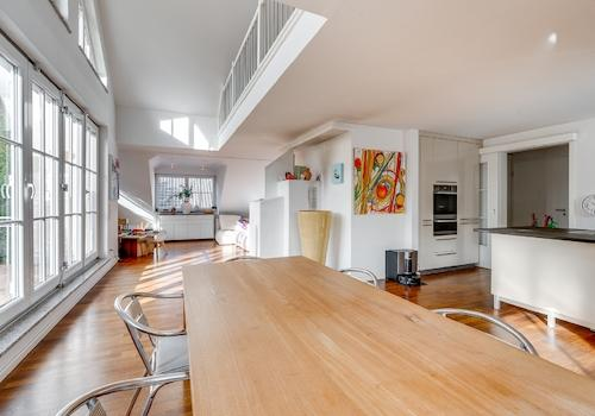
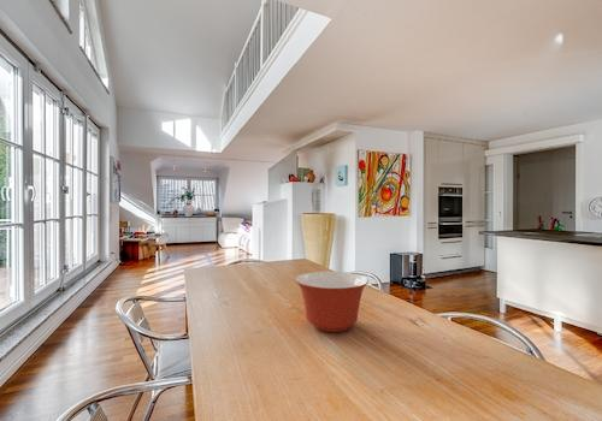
+ mixing bowl [294,271,370,333]
